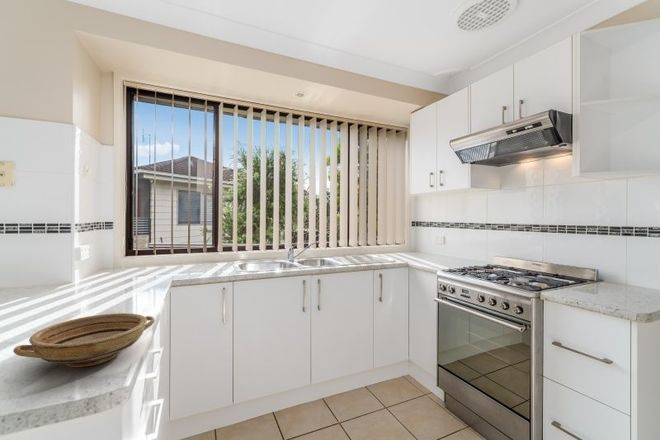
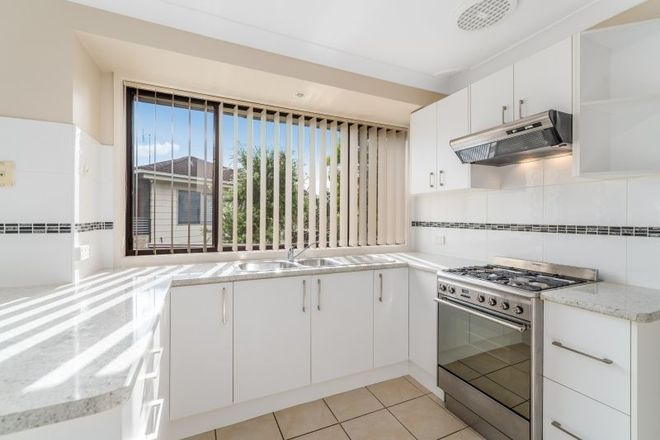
- ceramic bowl [12,312,156,368]
